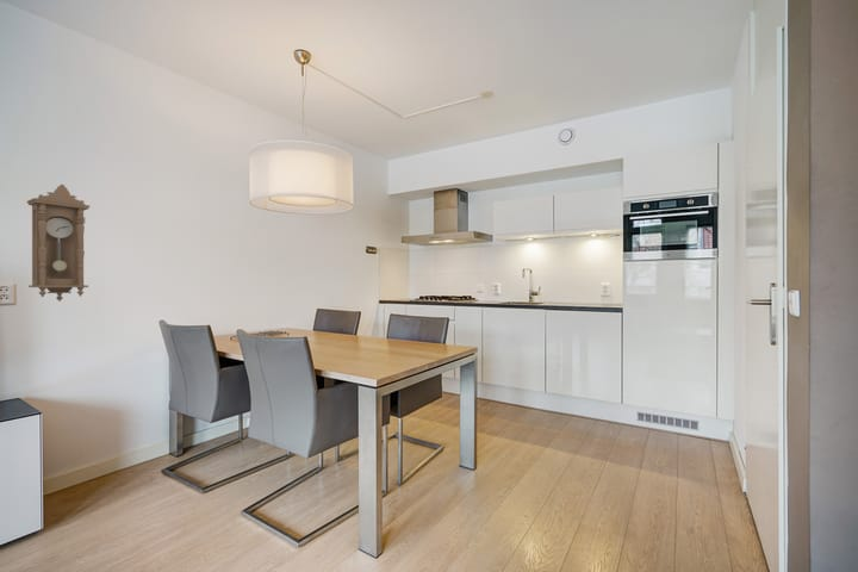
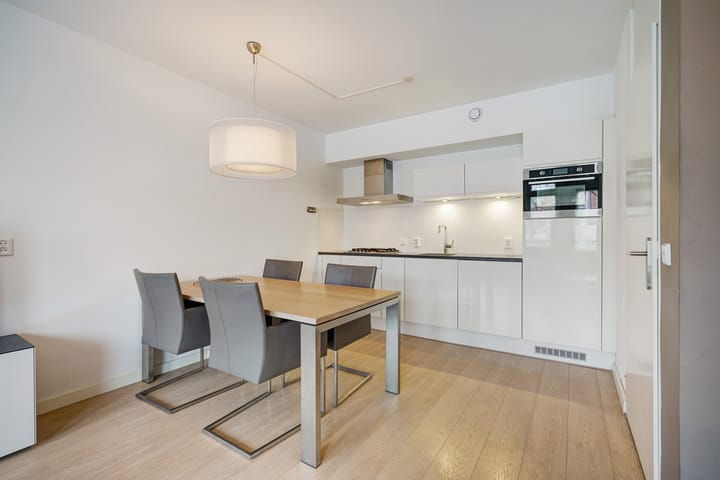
- pendulum clock [26,184,91,303]
